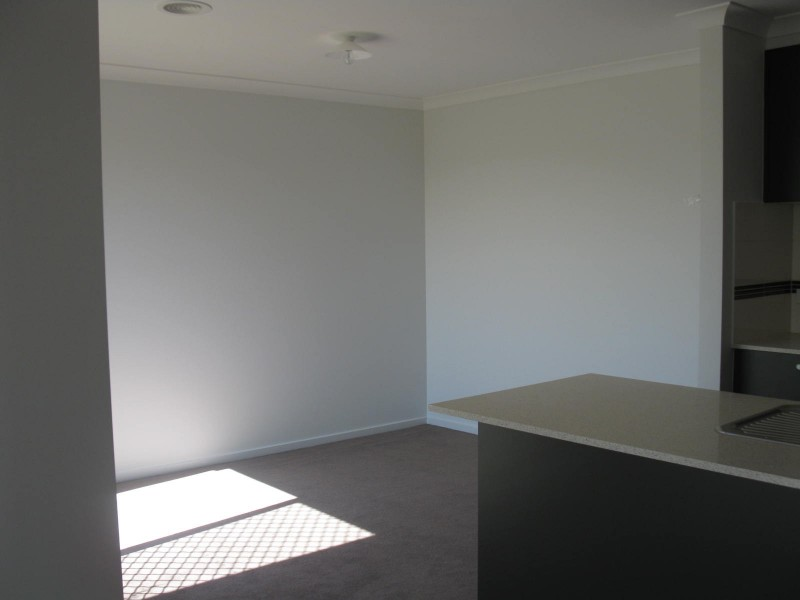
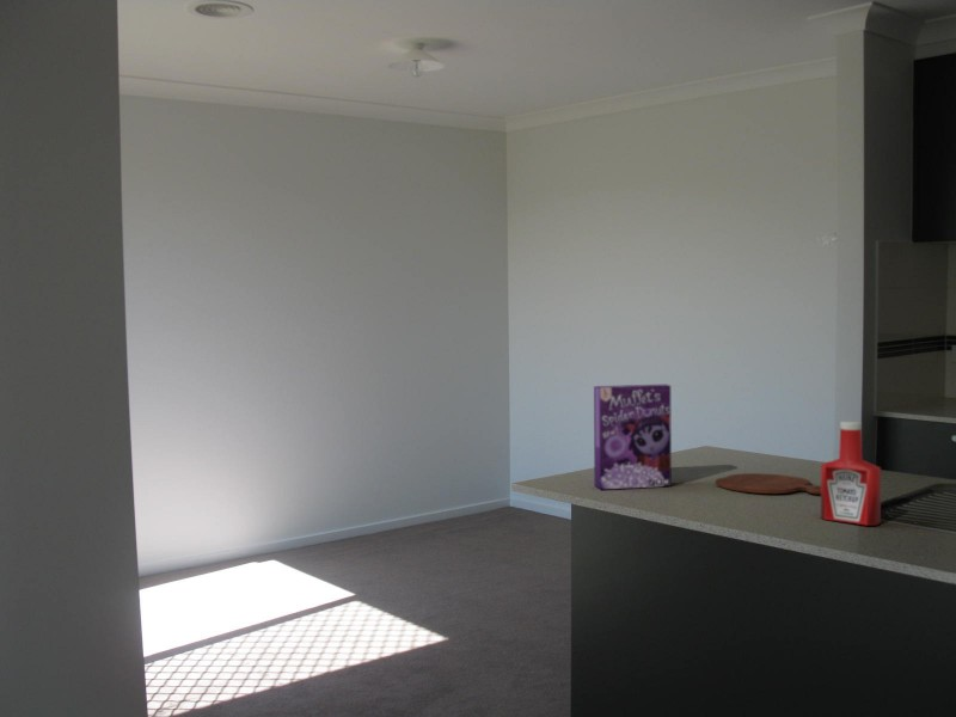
+ cutting board [715,472,821,495]
+ cereal box [593,384,673,490]
+ soap bottle [820,419,882,527]
